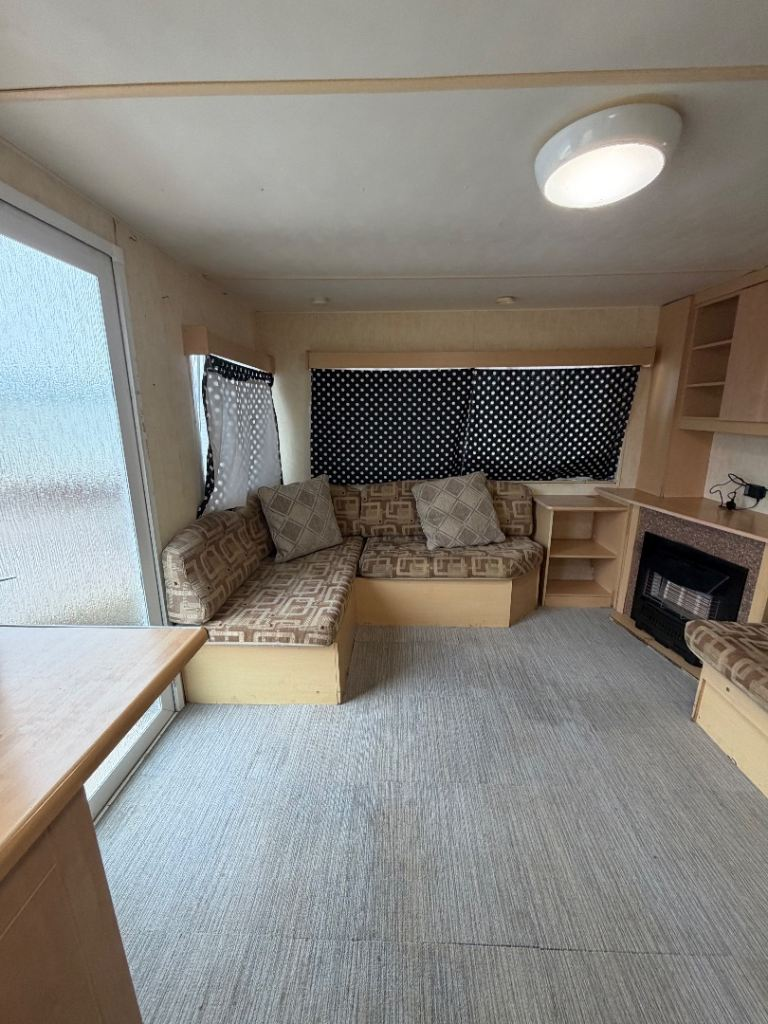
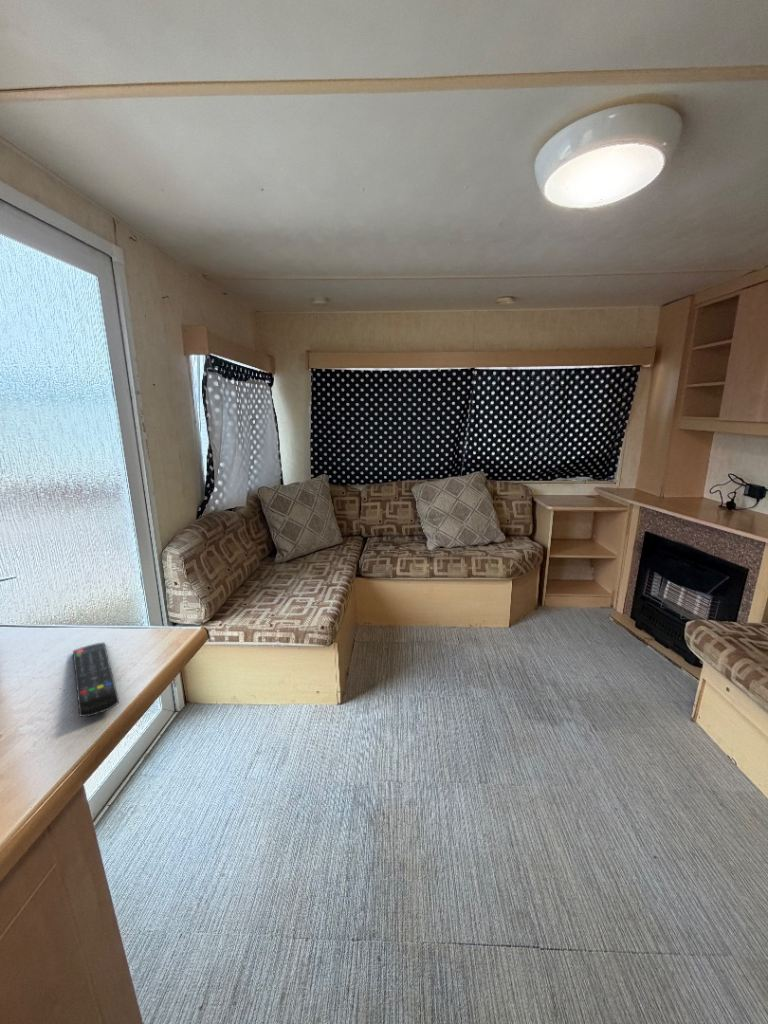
+ remote control [72,641,120,718]
